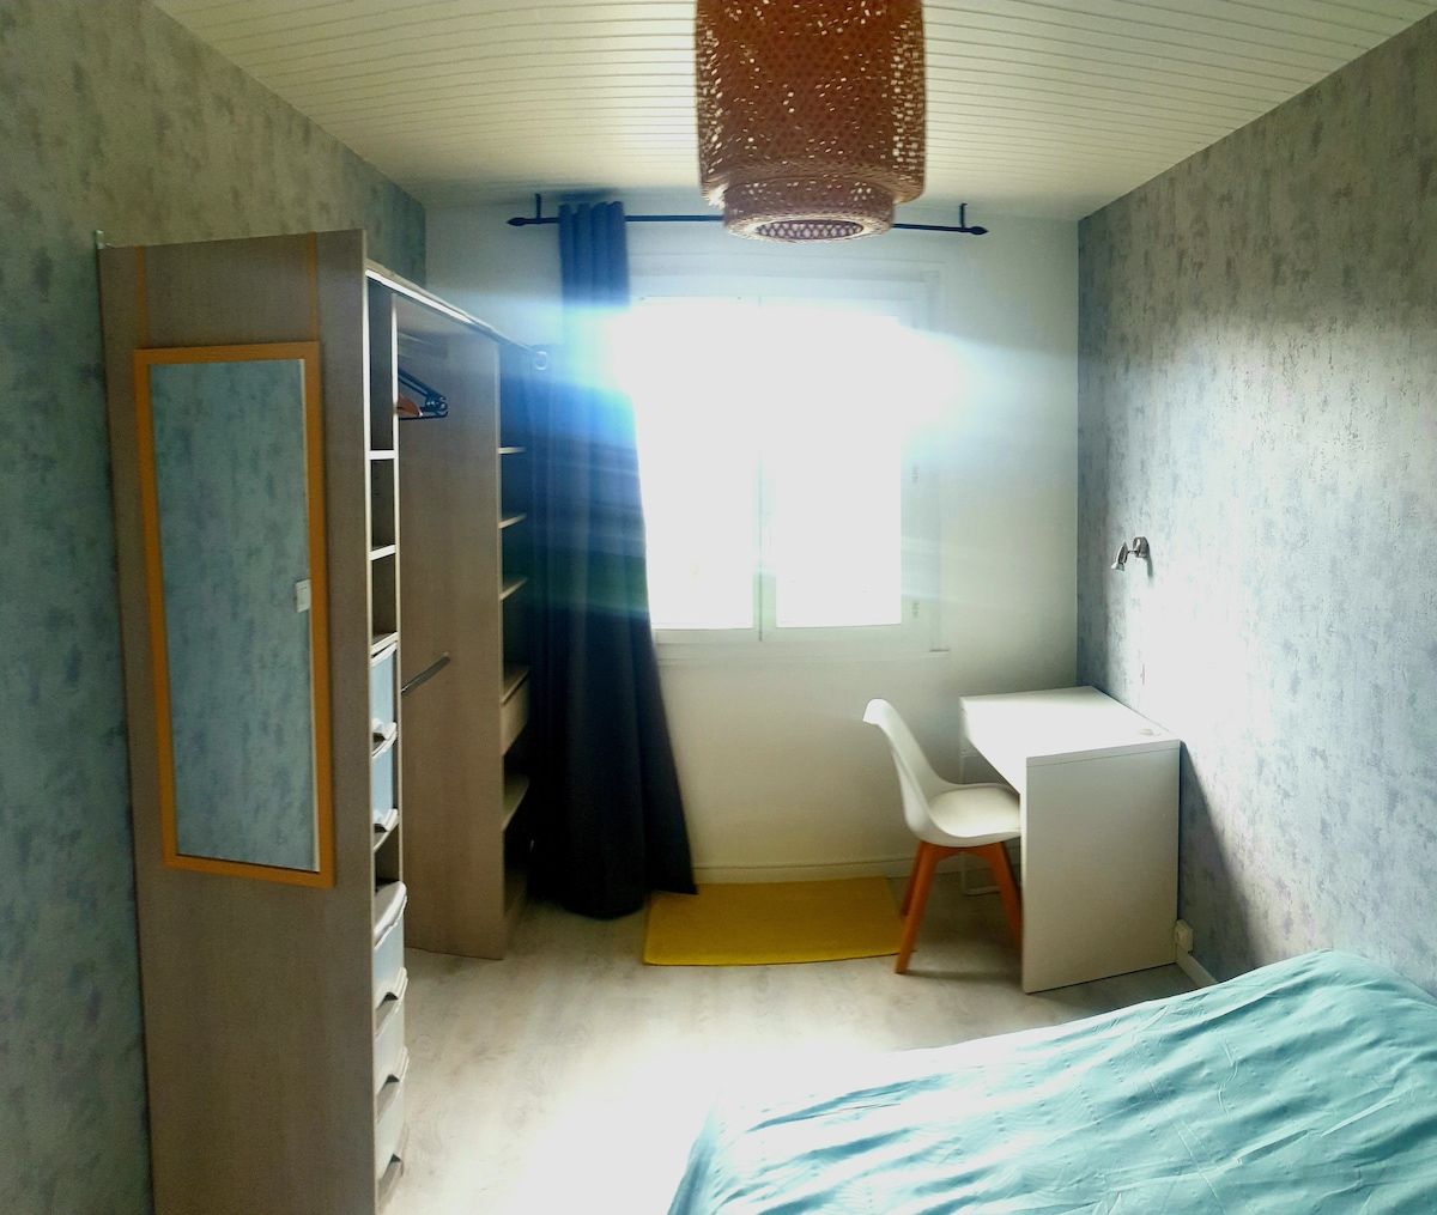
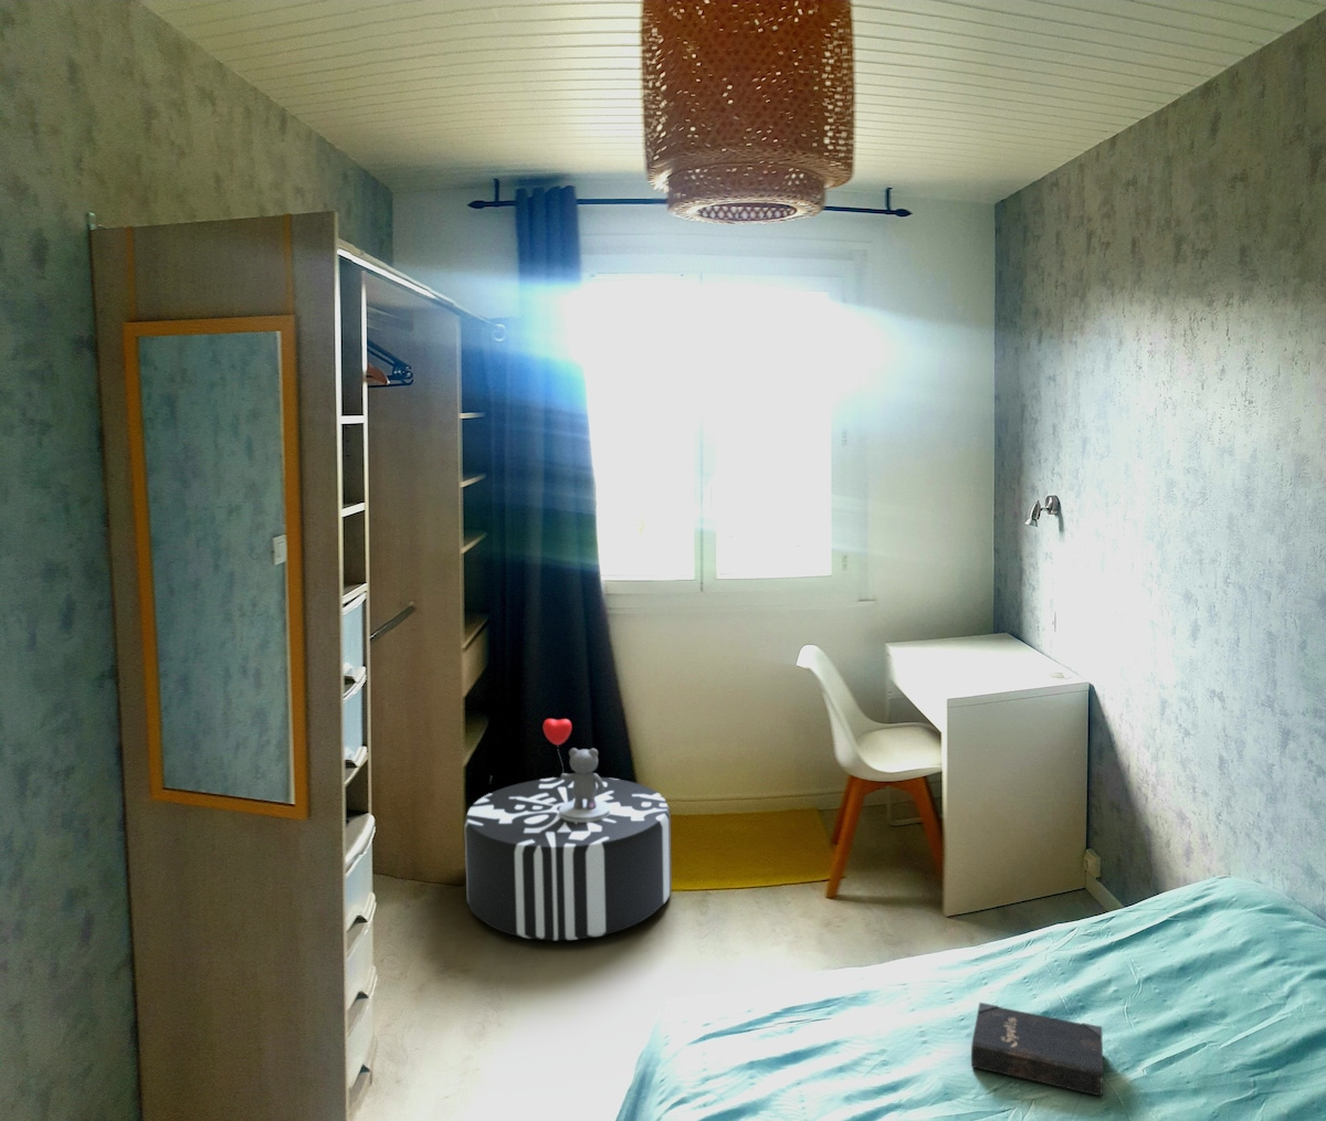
+ pouf [463,776,672,941]
+ hardback book [970,1002,1104,1098]
+ teddy bear [543,718,611,823]
